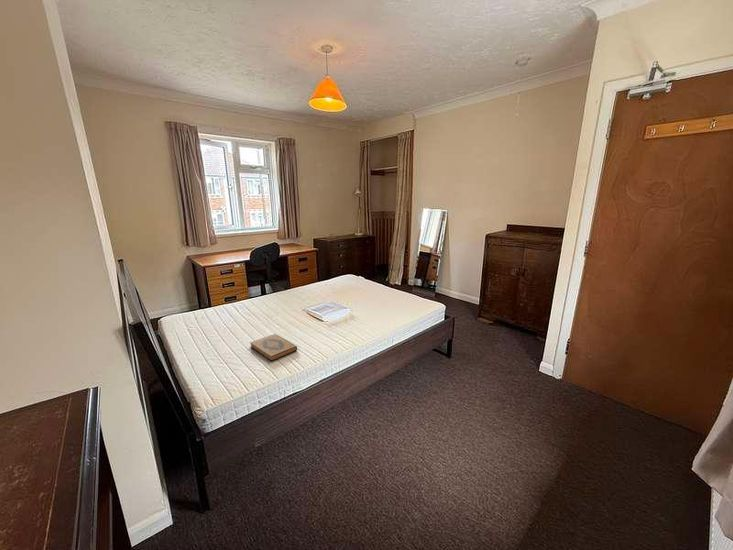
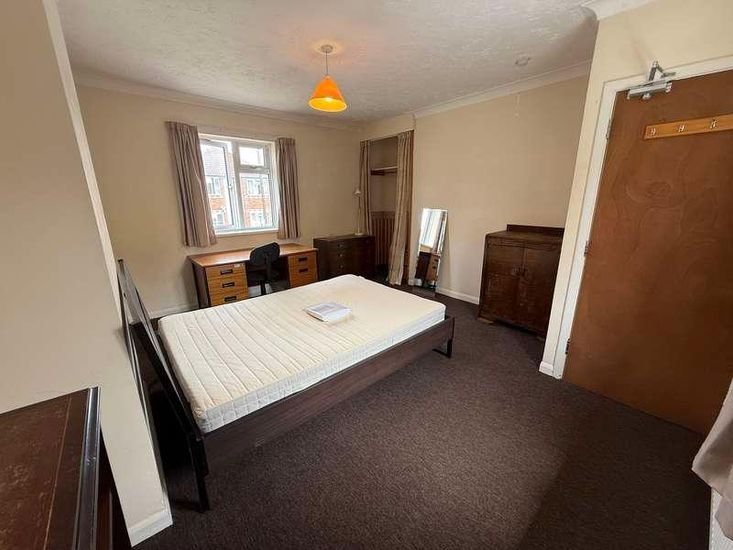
- hardback book [249,333,298,362]
